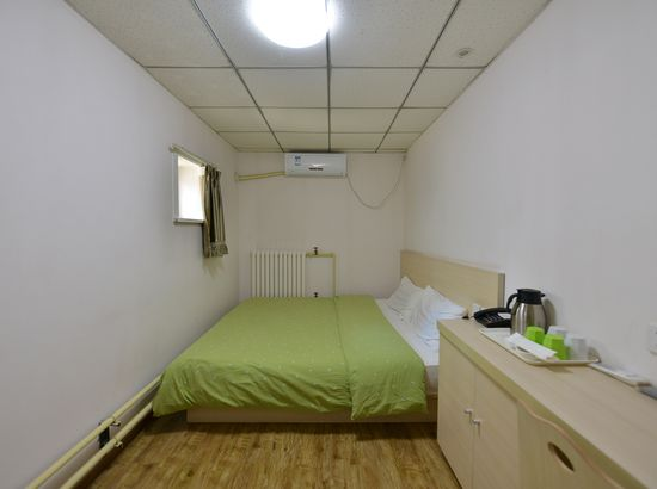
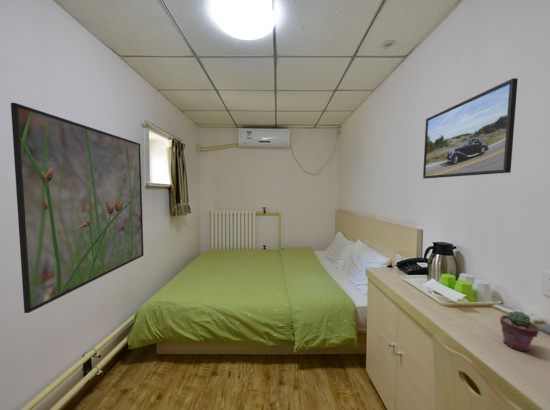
+ potted succulent [499,310,540,352]
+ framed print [10,102,145,314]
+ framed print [422,77,519,179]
